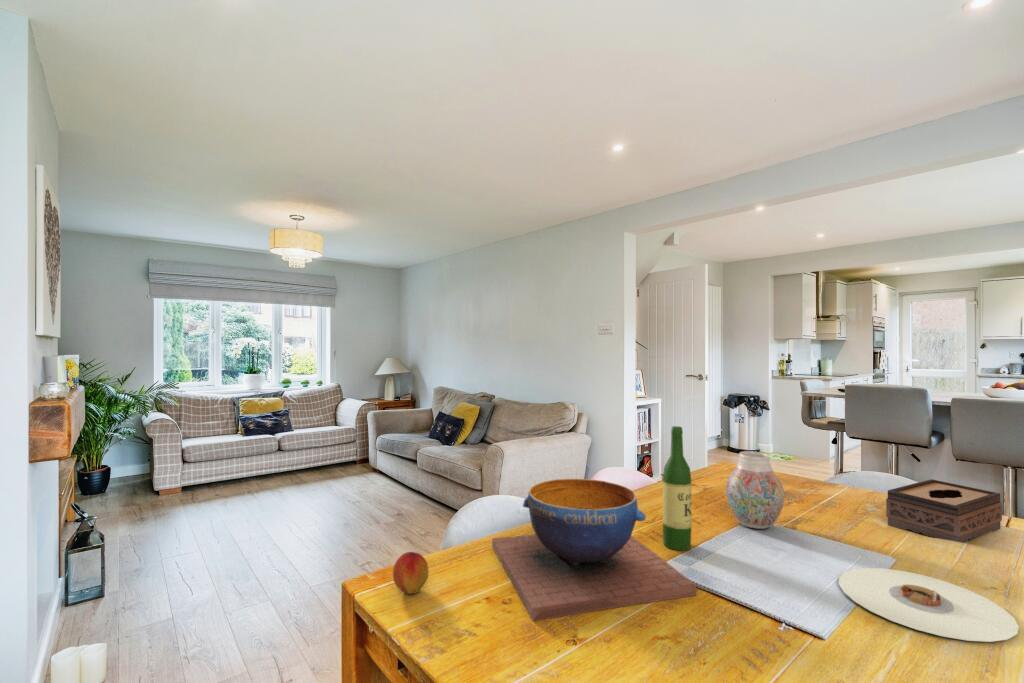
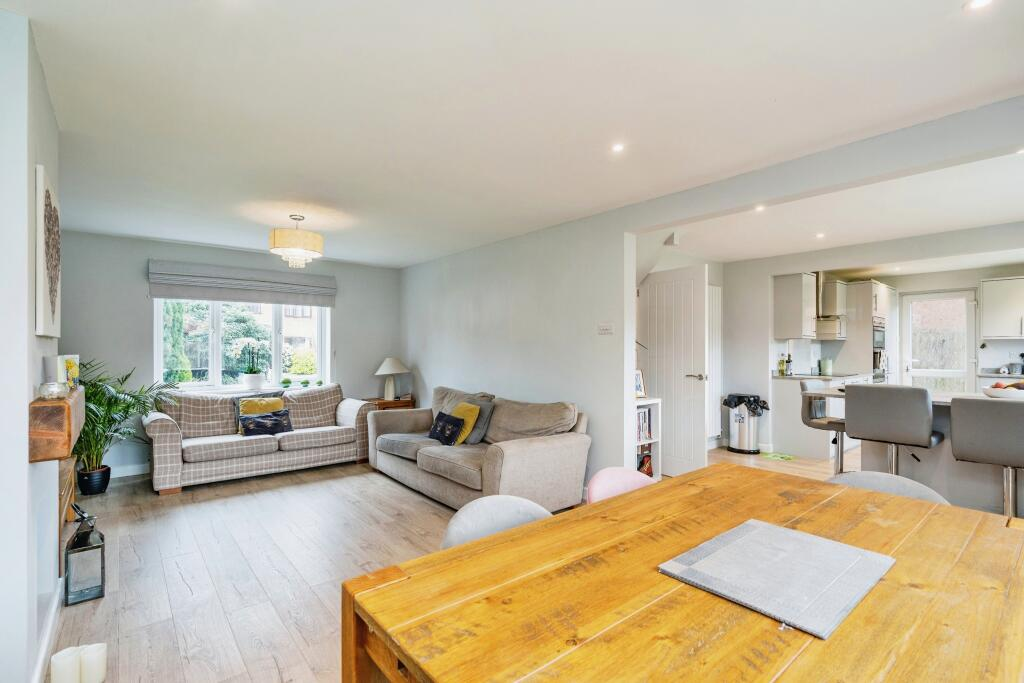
- wine bottle [662,425,693,551]
- plate [838,567,1020,643]
- peach [392,551,430,595]
- vase [725,450,786,530]
- tissue box [885,478,1003,544]
- decorative bowl [491,478,698,622]
